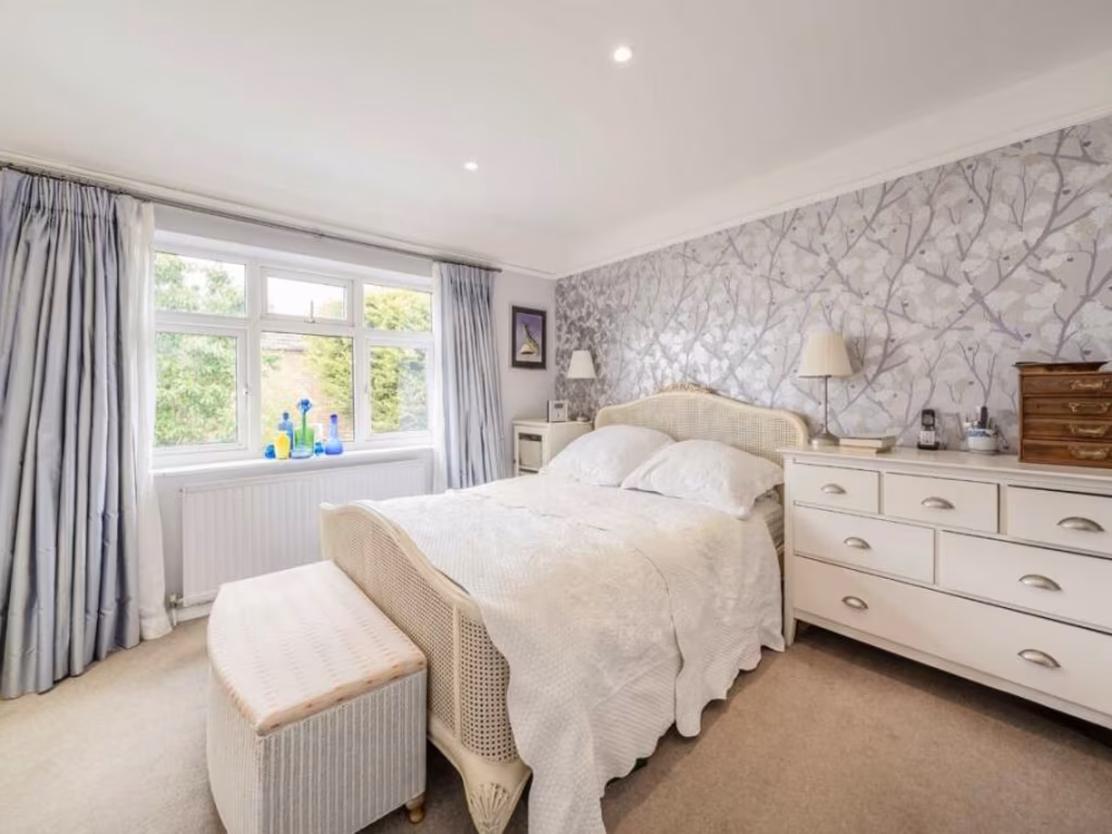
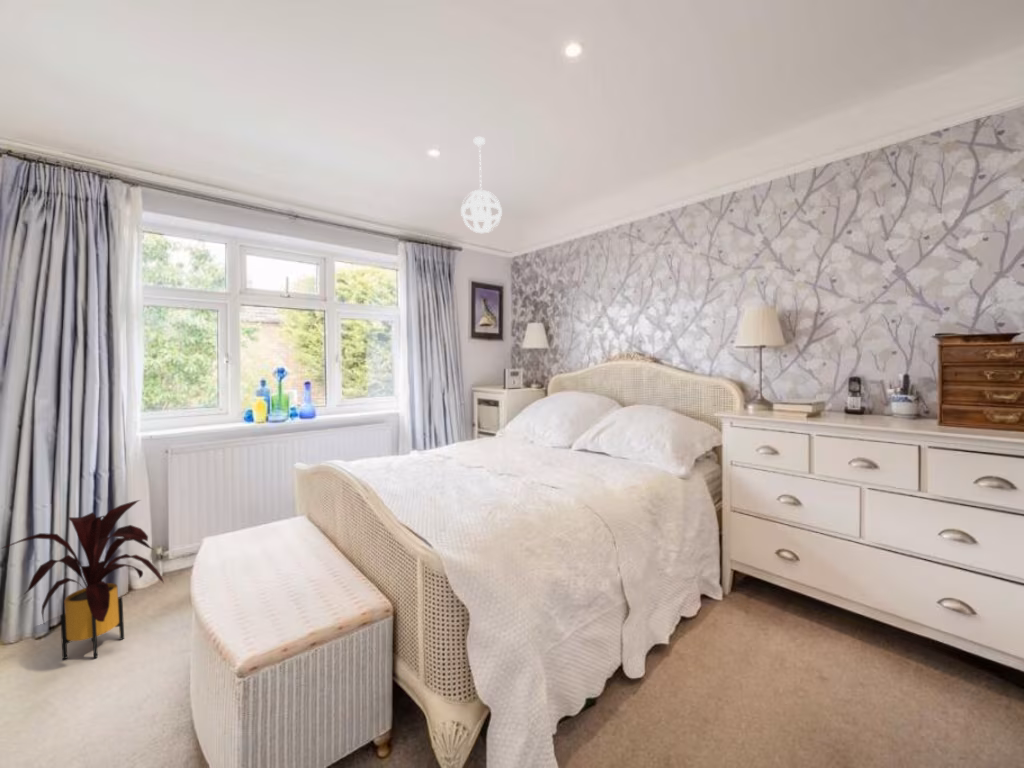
+ house plant [0,499,165,661]
+ pendant light [460,136,503,234]
